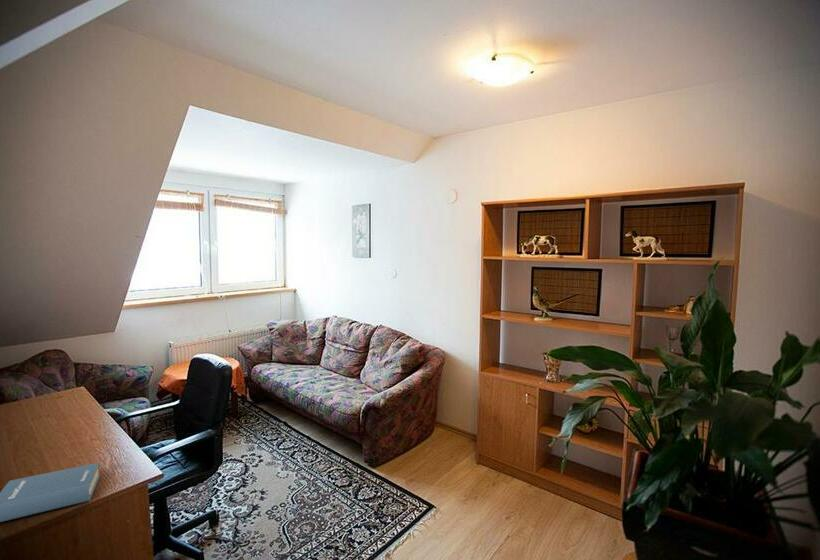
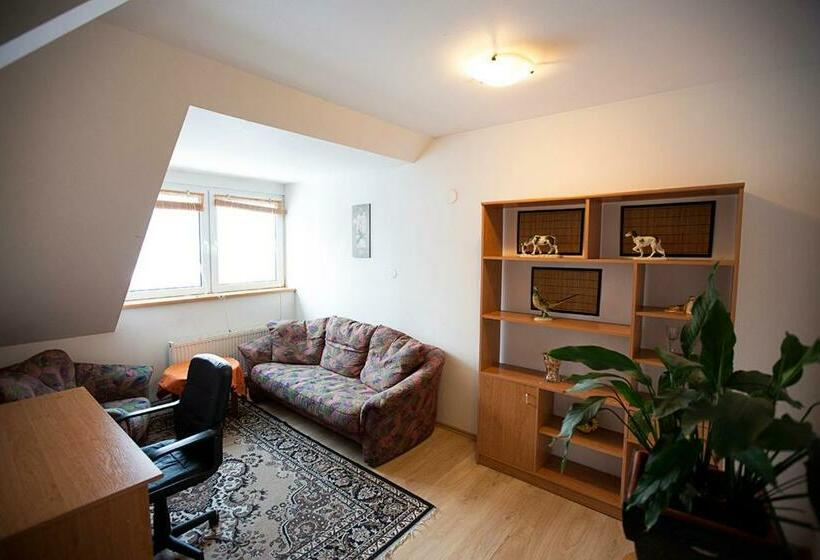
- hardback book [0,461,101,523]
